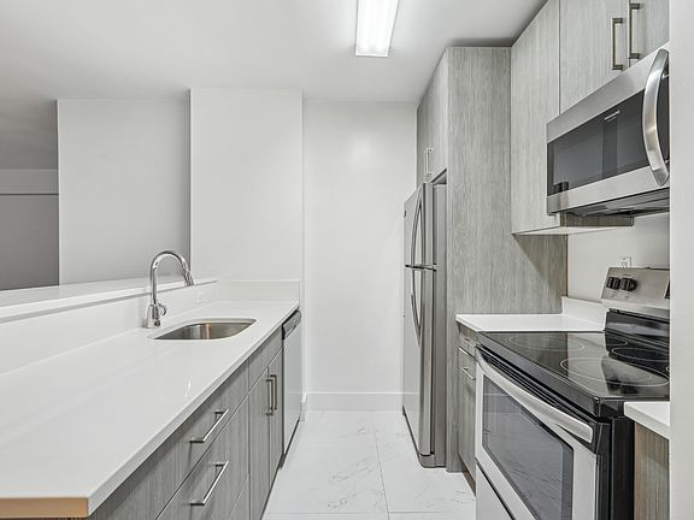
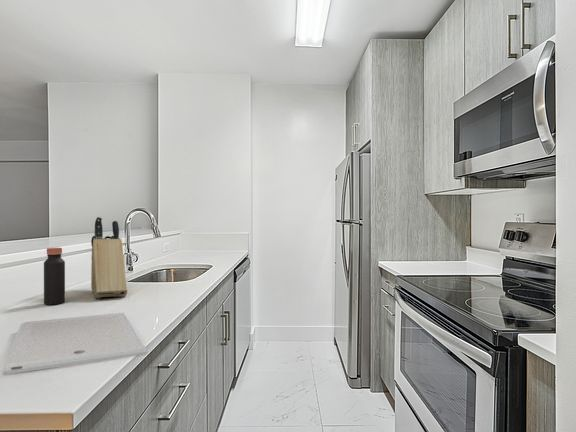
+ bottle [43,247,66,306]
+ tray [2,312,149,376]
+ knife block [90,216,128,299]
